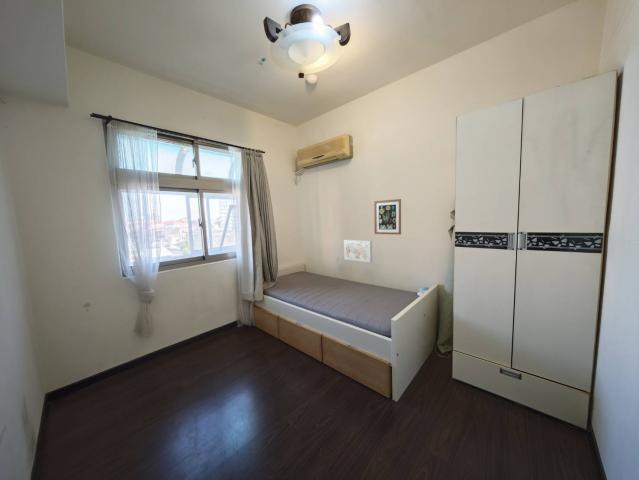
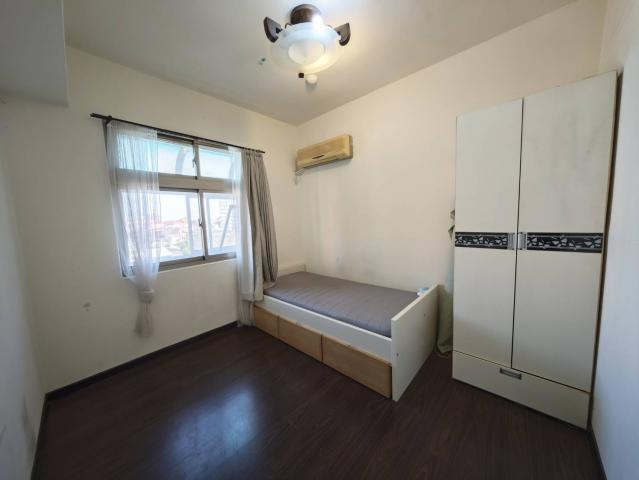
- wall art [373,198,402,236]
- wall art [343,239,373,263]
